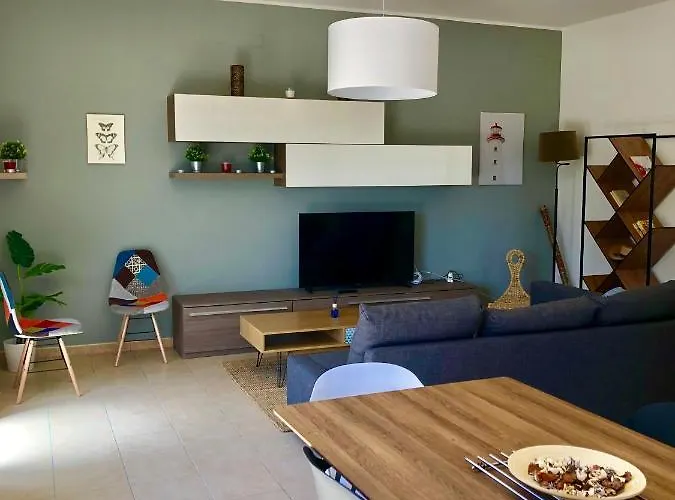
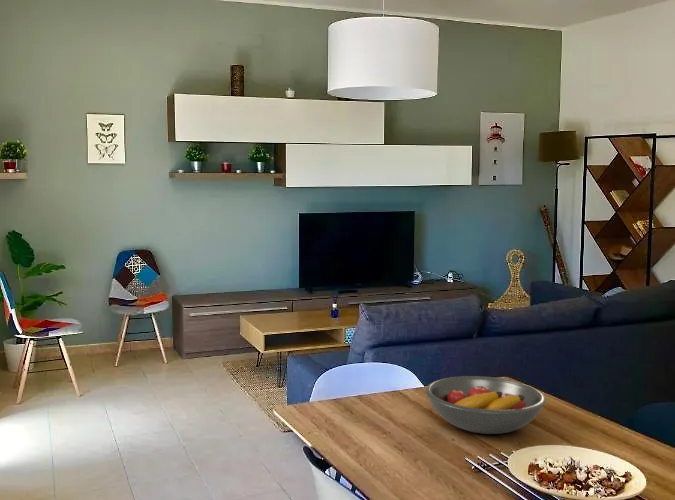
+ fruit bowl [424,375,547,435]
